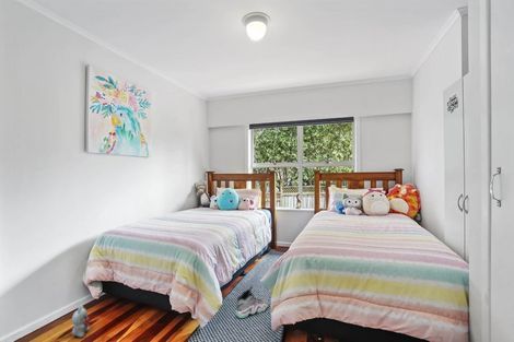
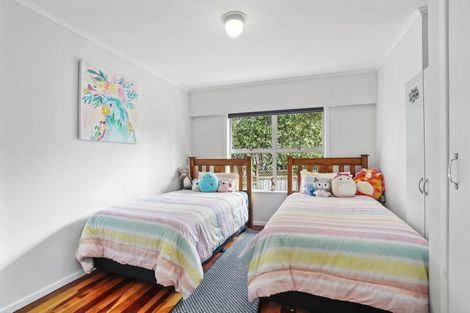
- sneaker [235,285,269,319]
- plush toy [71,304,91,339]
